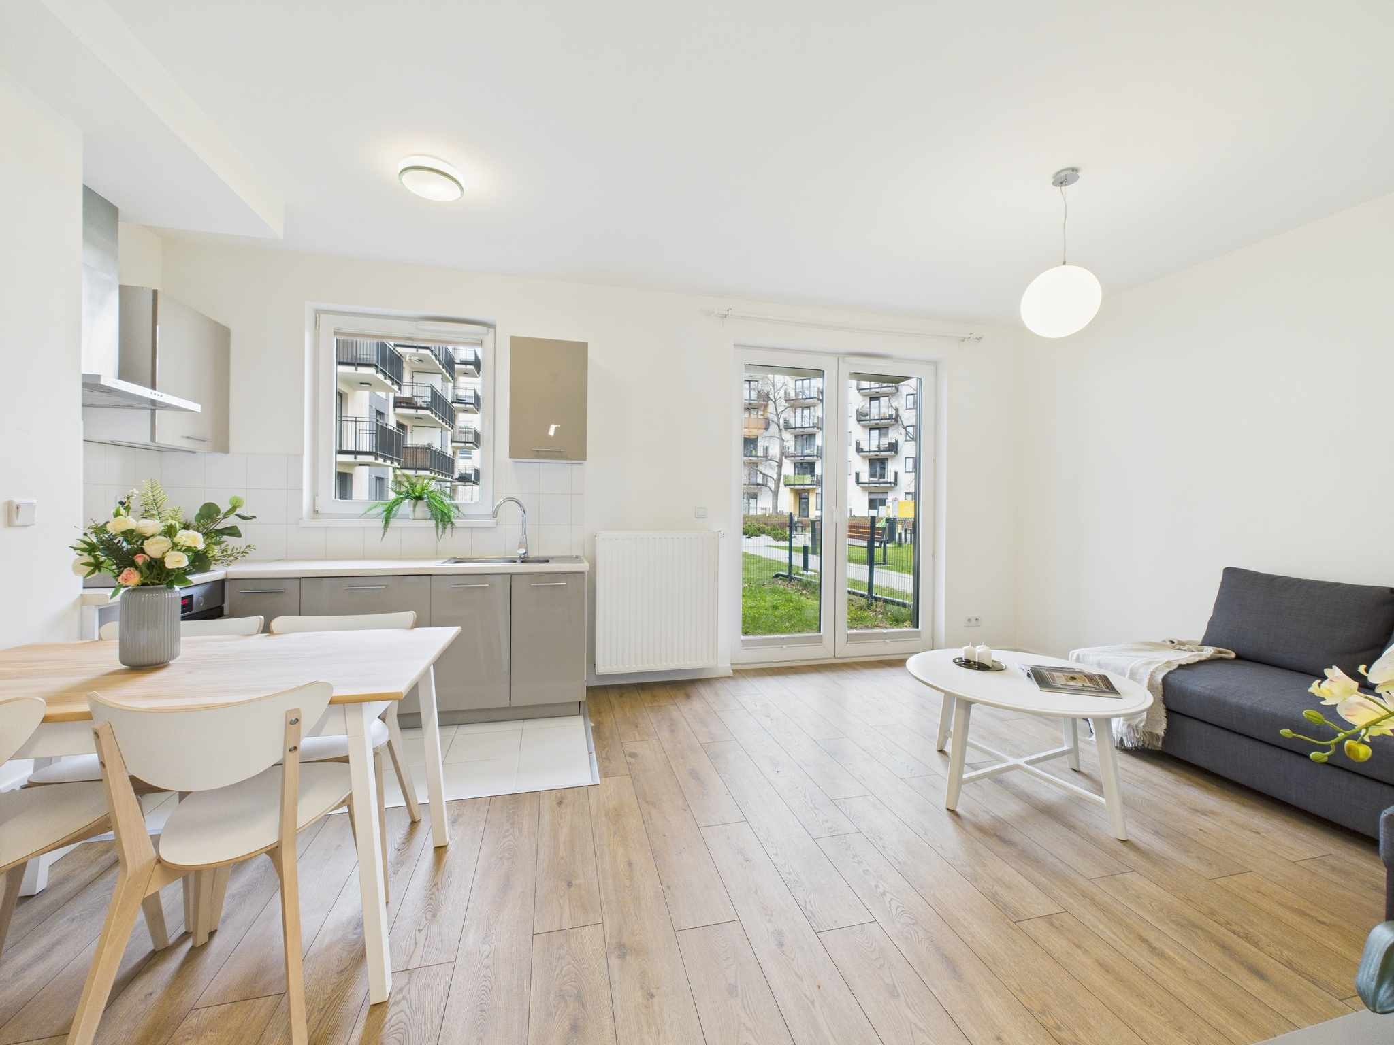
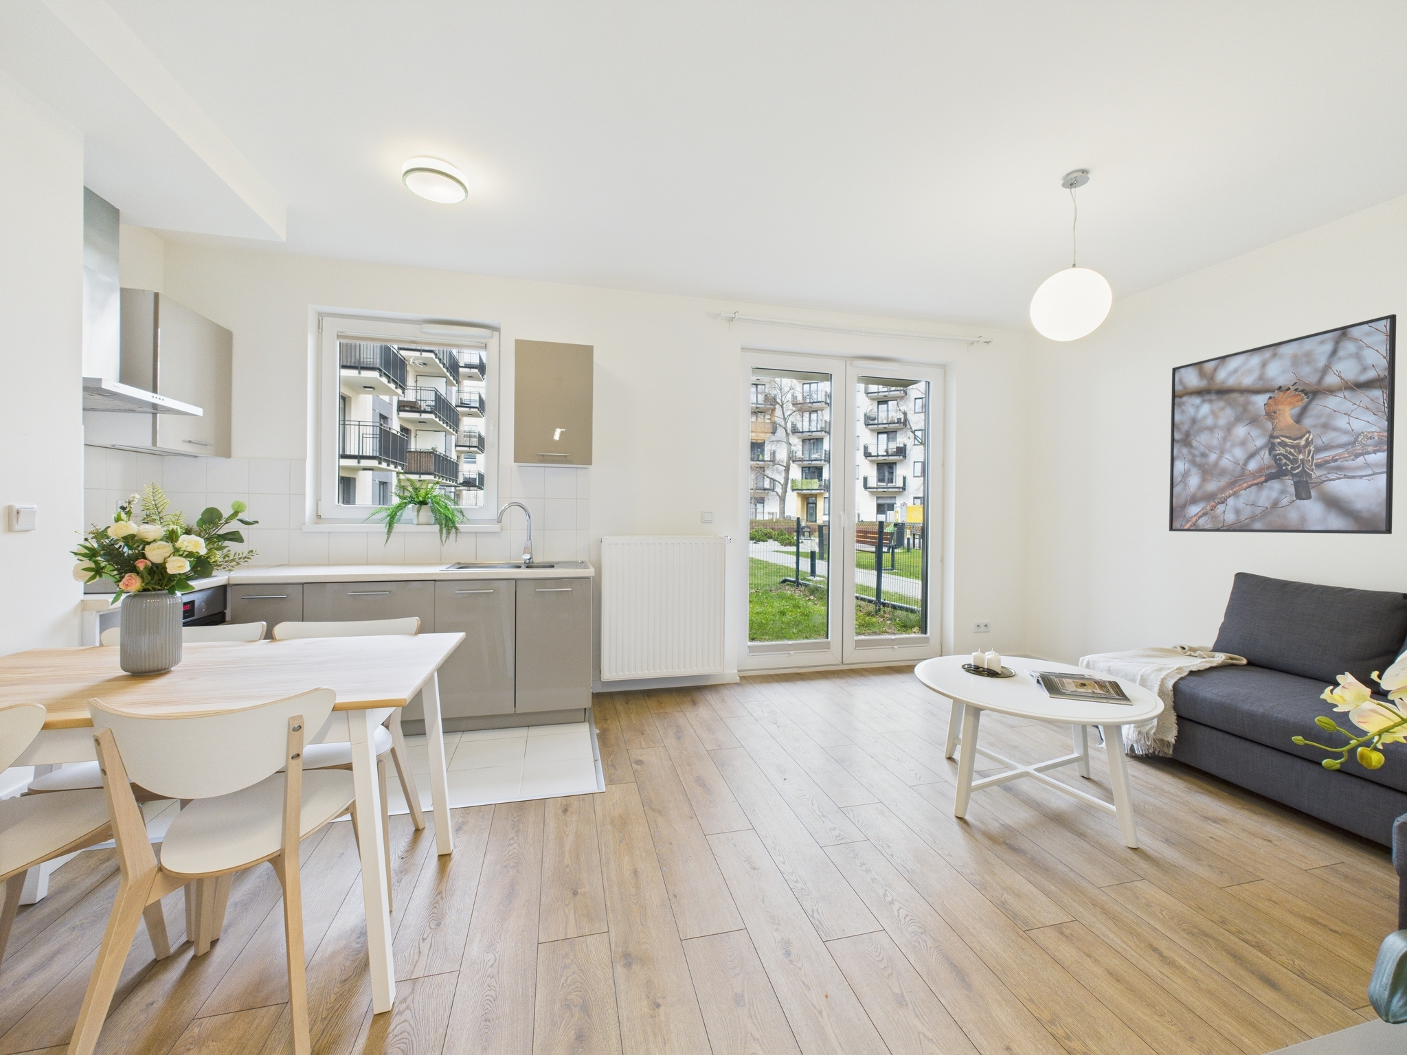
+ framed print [1169,314,1397,534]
